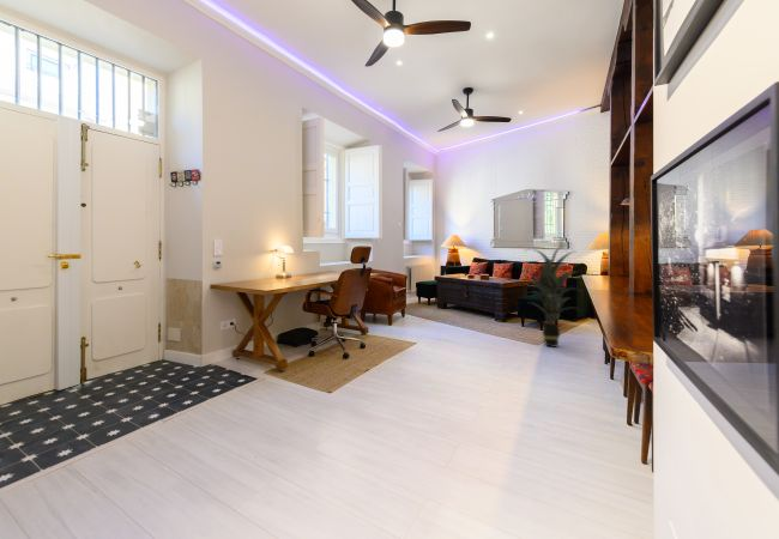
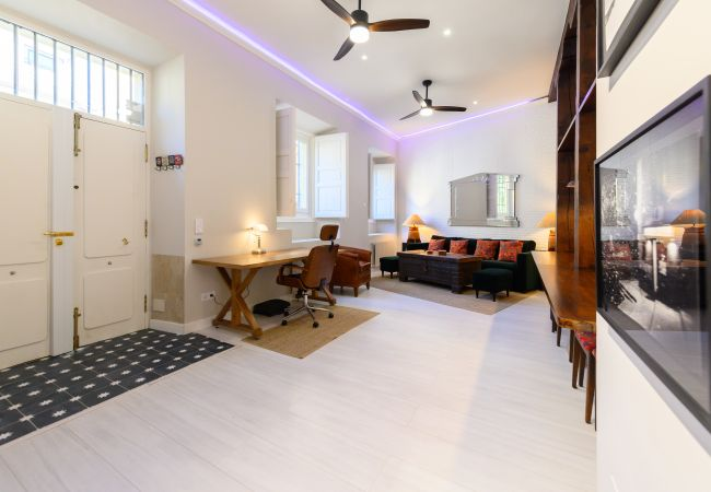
- indoor plant [524,242,584,349]
